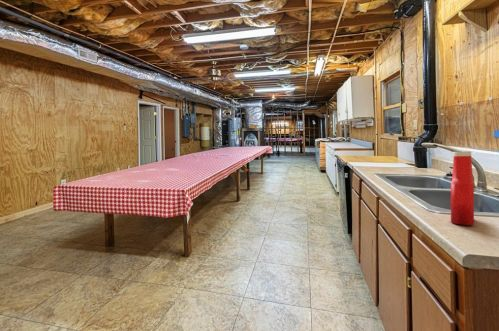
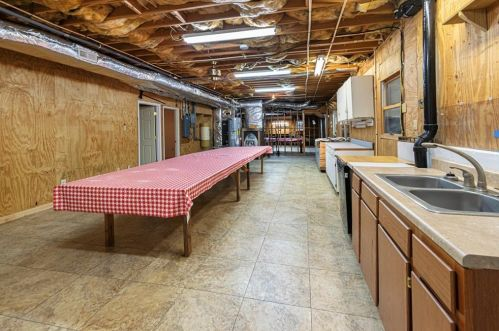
- soap bottle [450,150,475,226]
